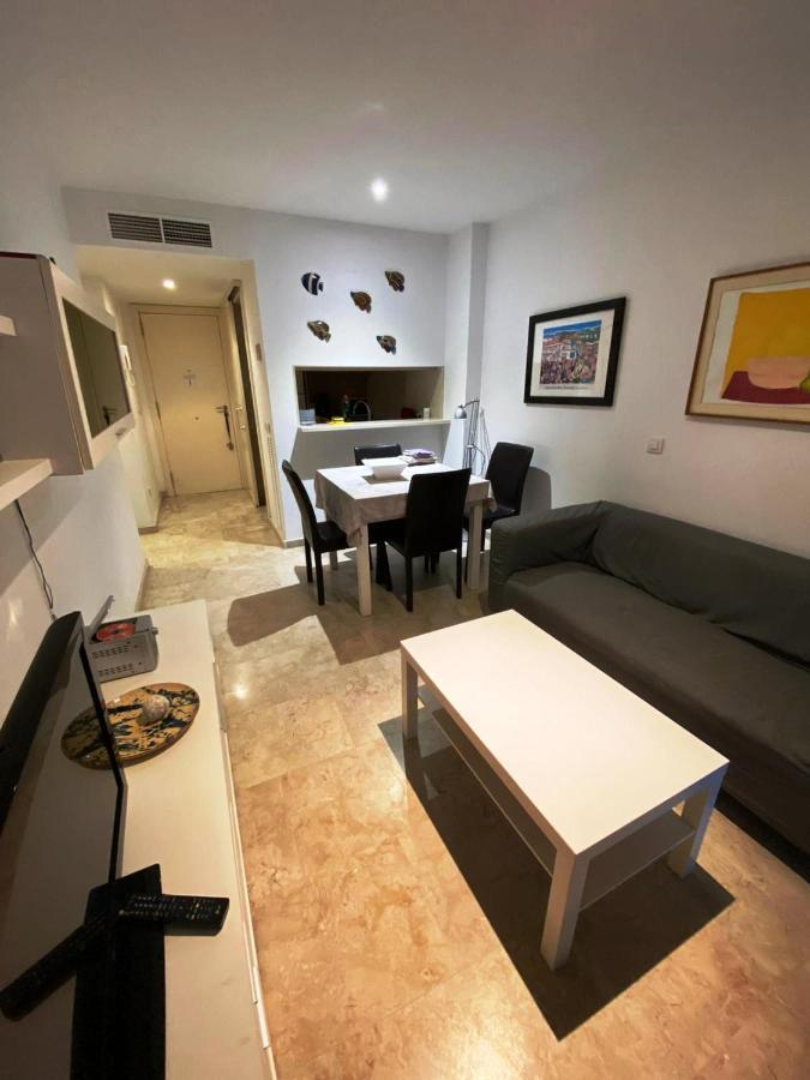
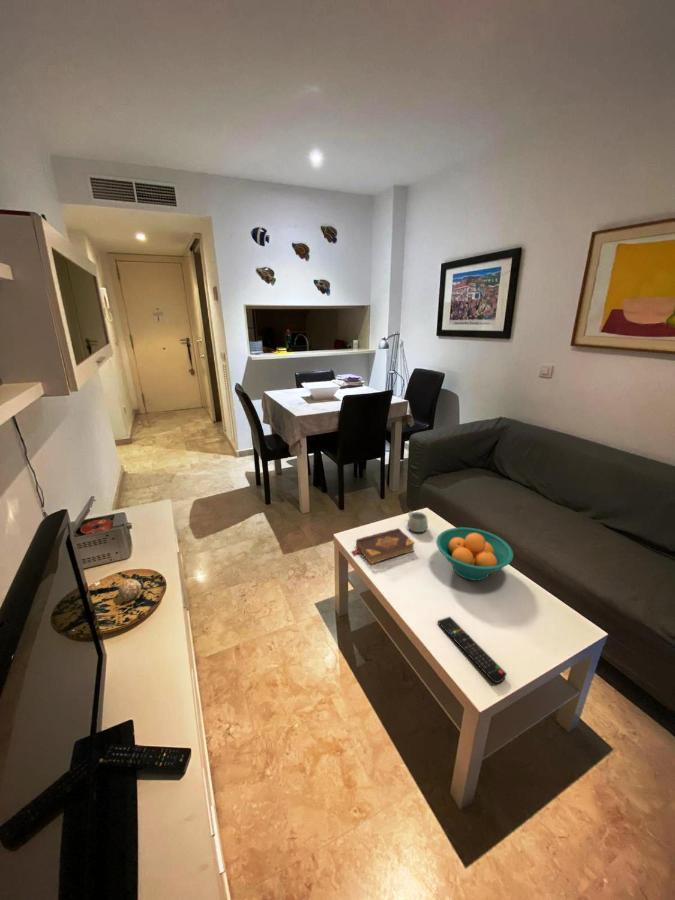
+ remote control [436,616,508,684]
+ mug [407,510,429,533]
+ fruit bowl [435,527,514,581]
+ book [350,527,416,565]
